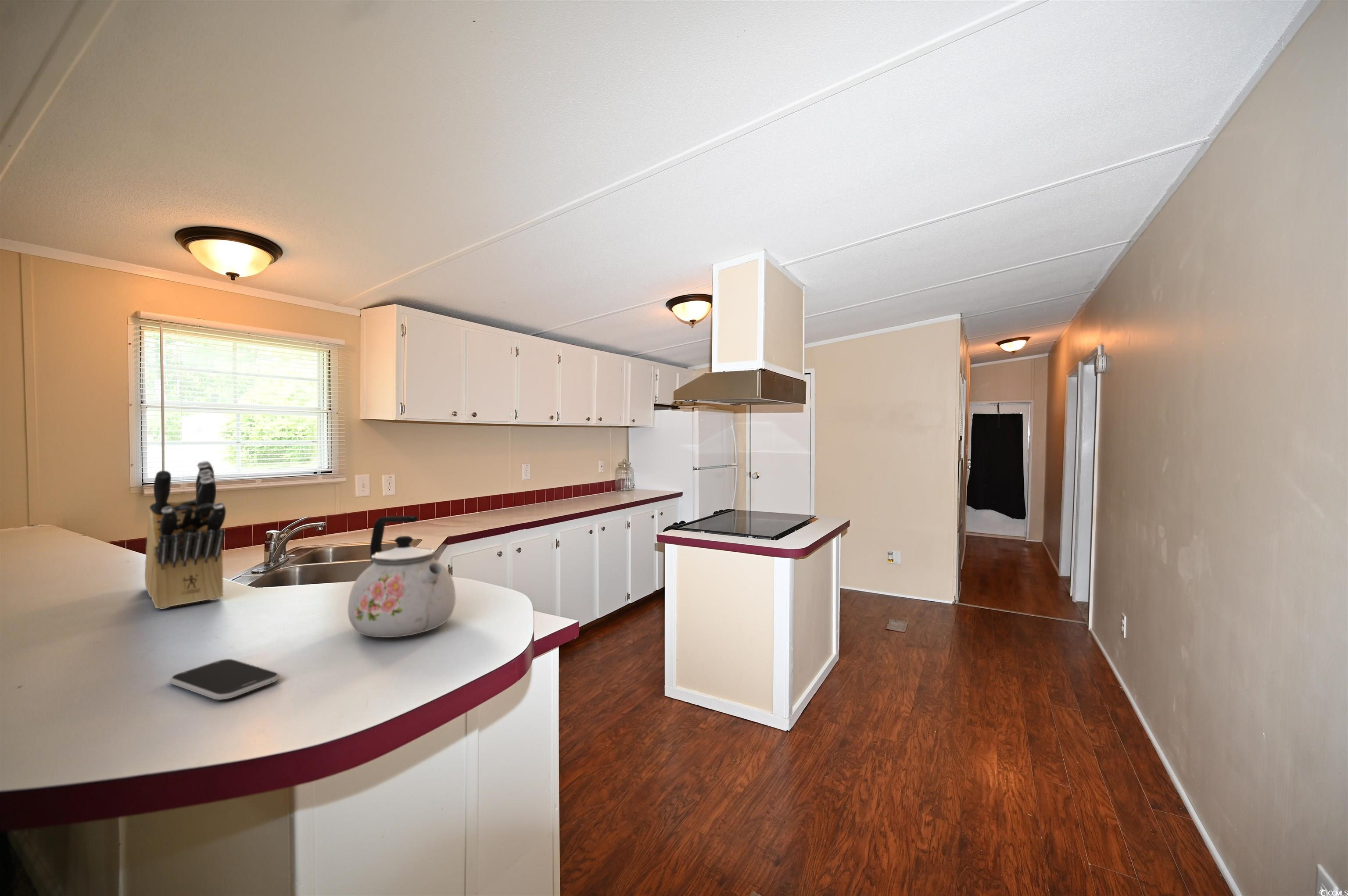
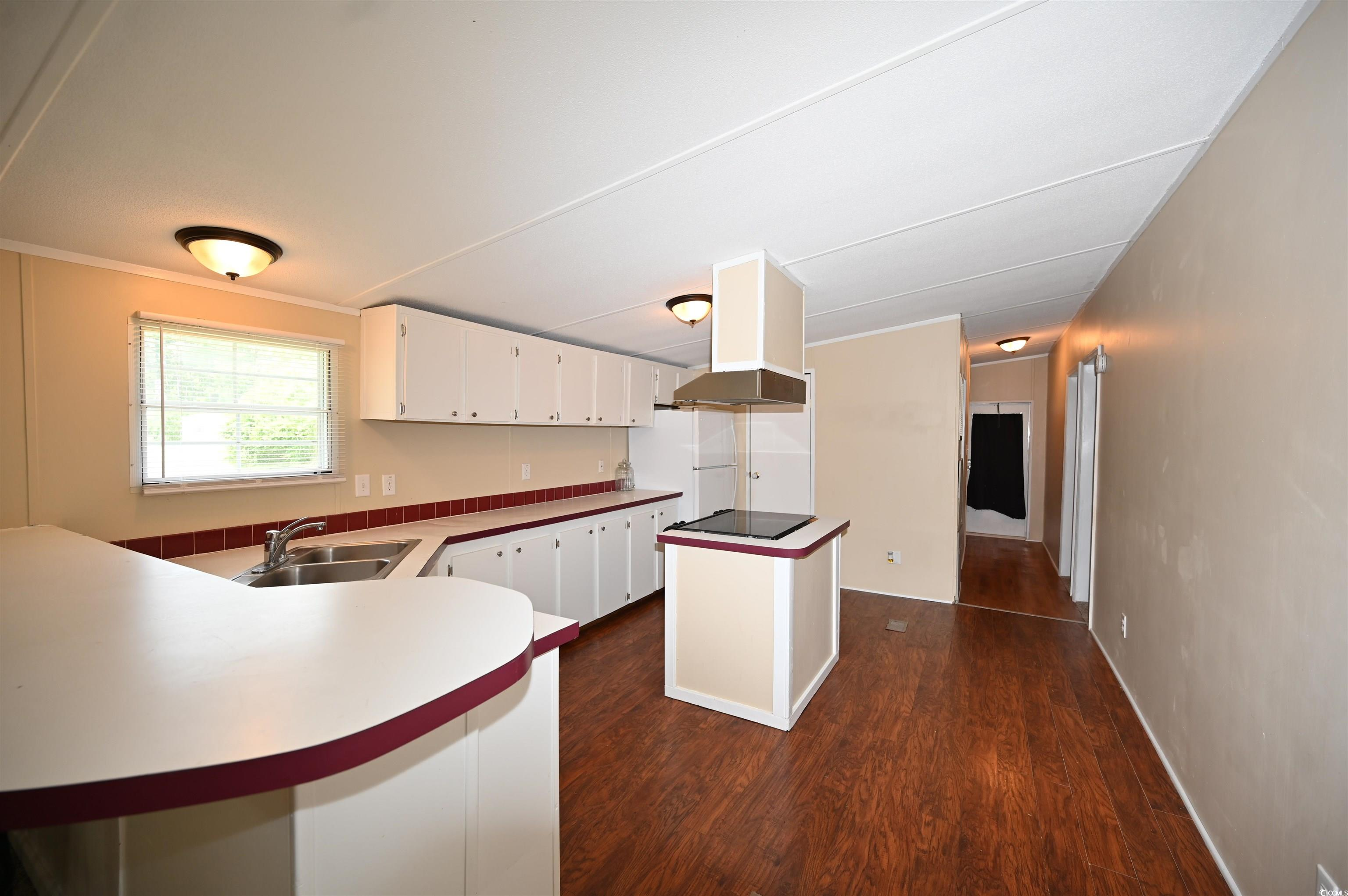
- knife block [144,460,226,610]
- smartphone [169,659,280,700]
- kettle [348,515,456,638]
